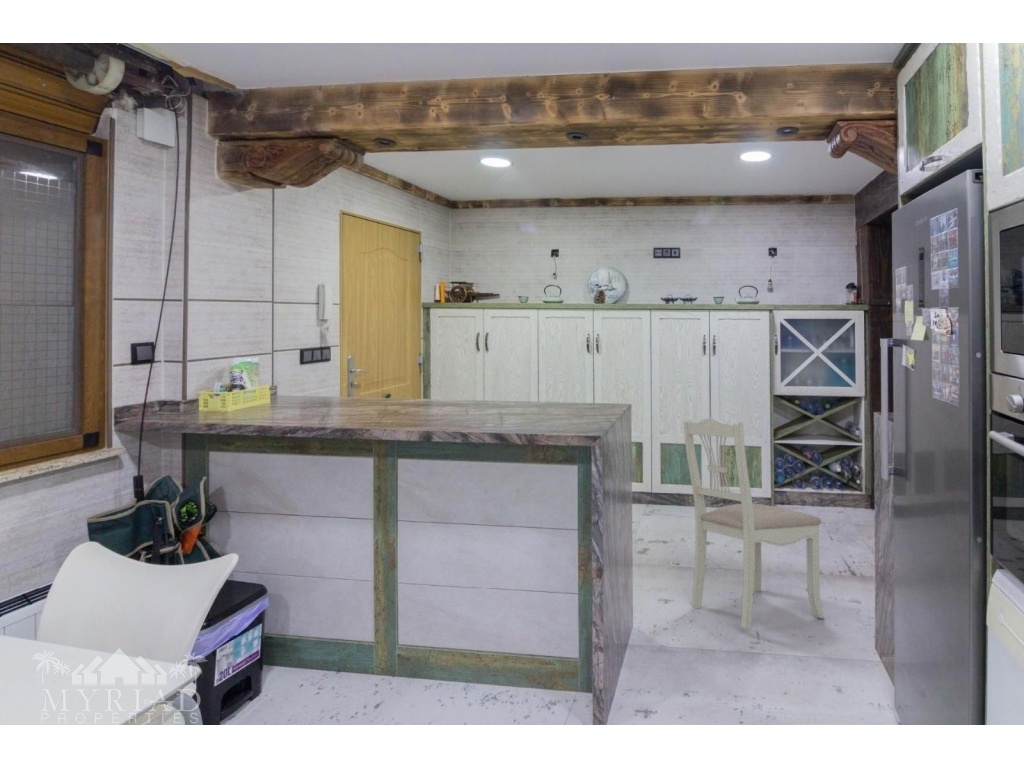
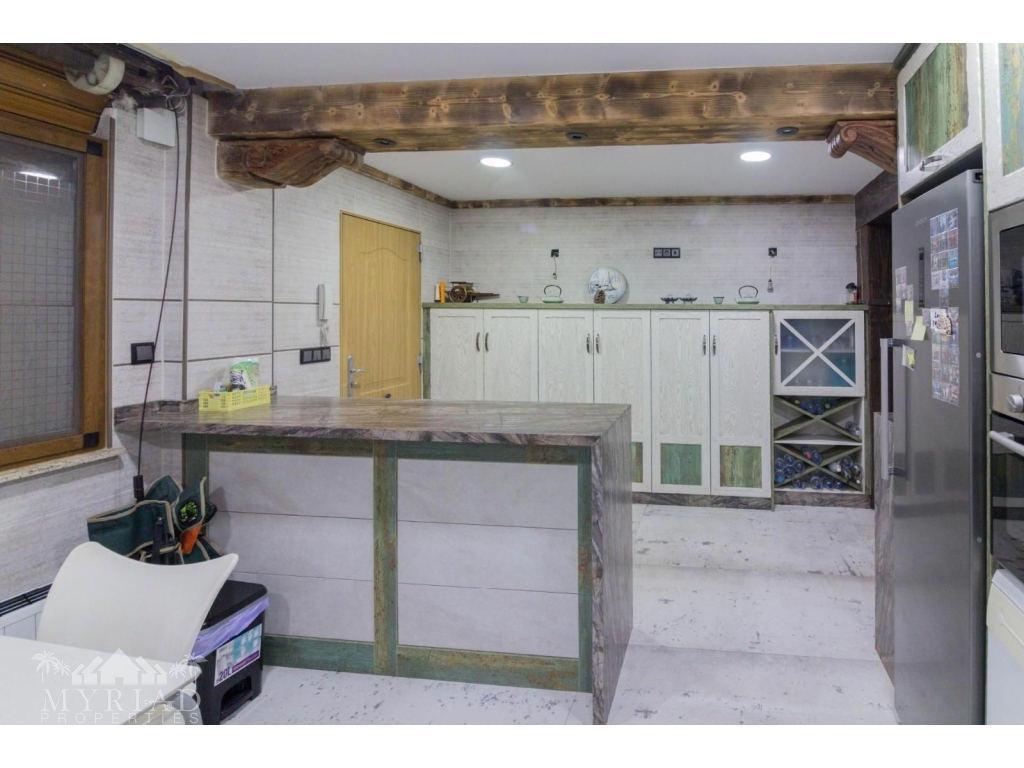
- dining chair [683,417,826,630]
